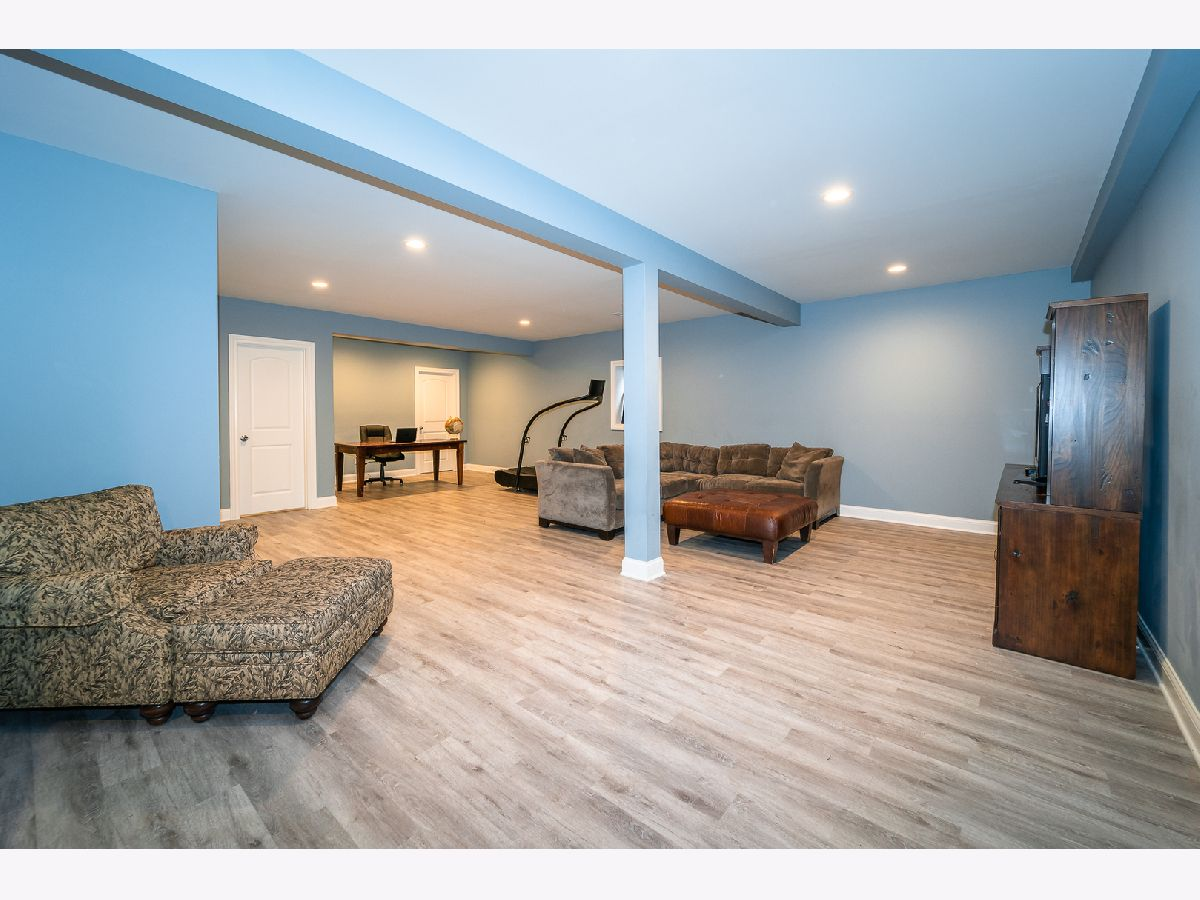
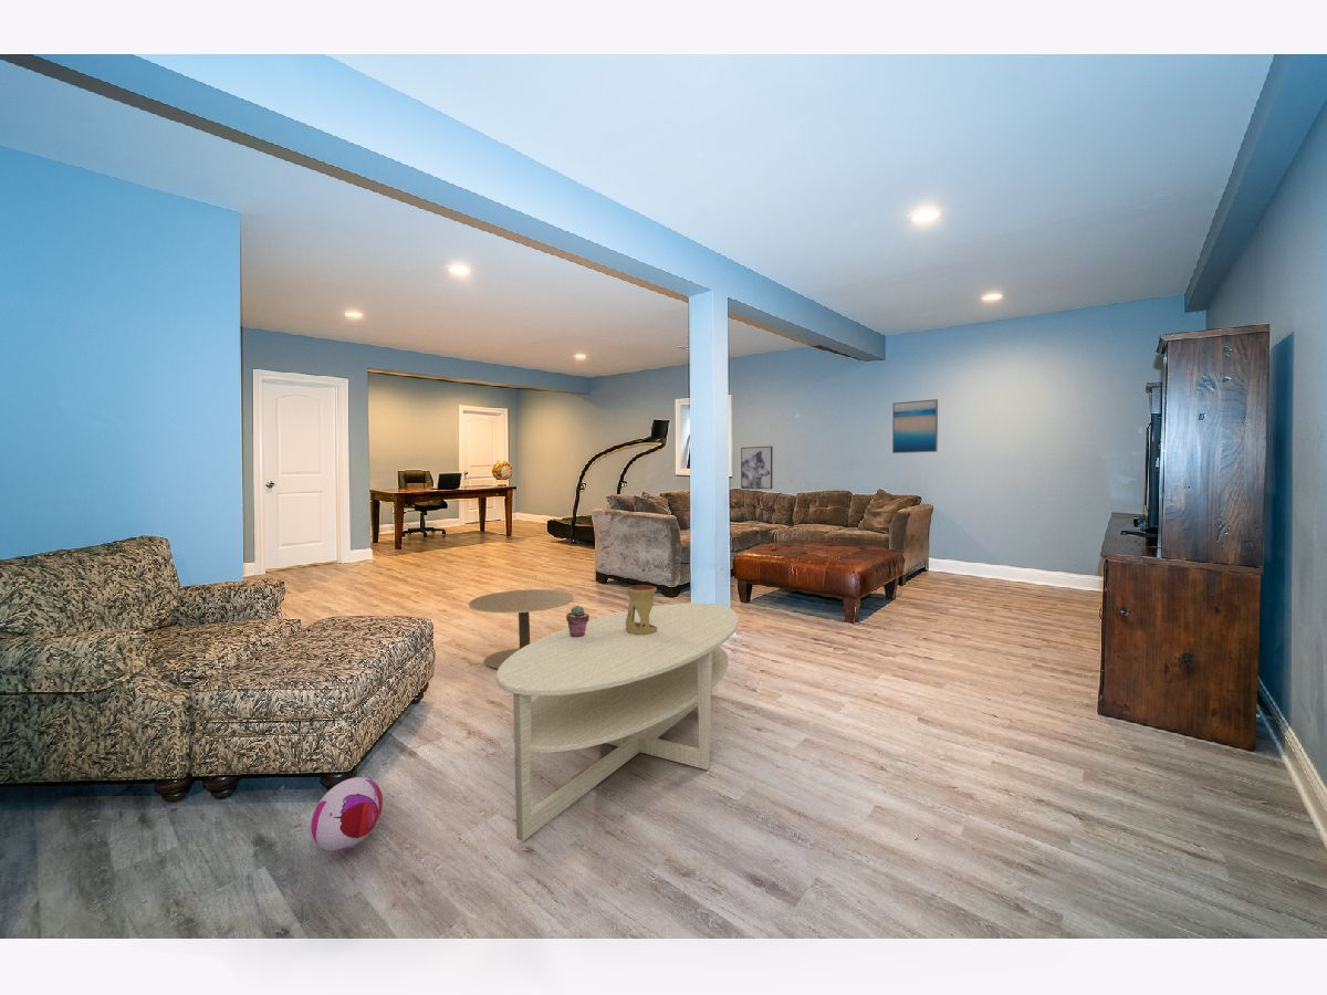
+ side table [468,588,574,669]
+ wall art [891,398,939,454]
+ potted succulent [565,605,591,637]
+ wall art [740,446,774,490]
+ plush toy [310,774,384,855]
+ oil burner [625,584,658,635]
+ coffee table [495,601,740,842]
